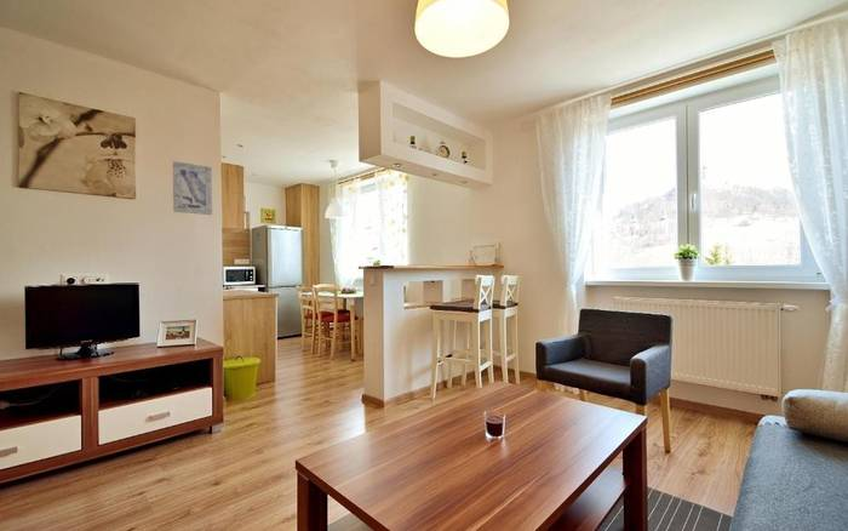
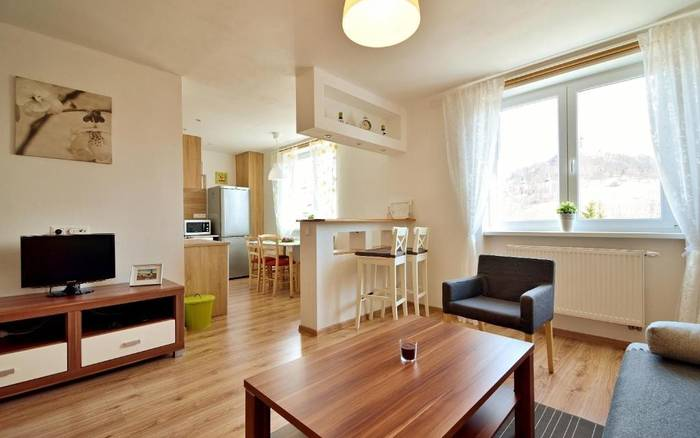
- wall art [172,160,213,216]
